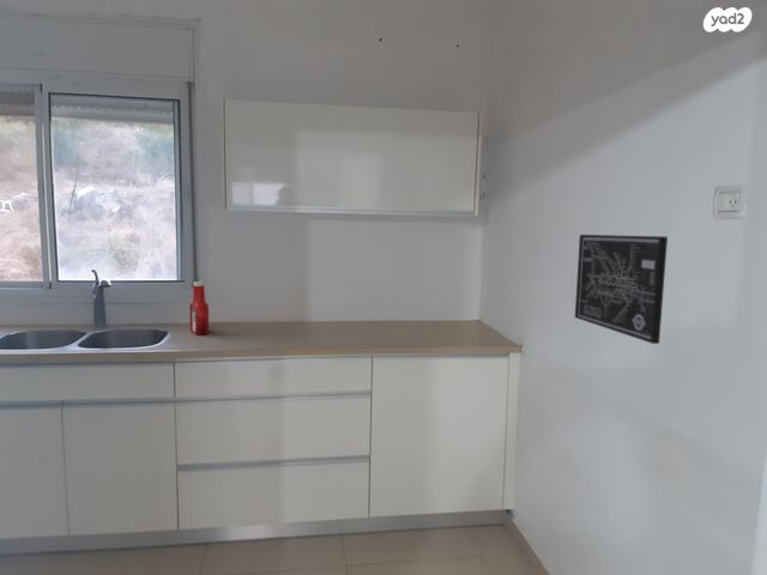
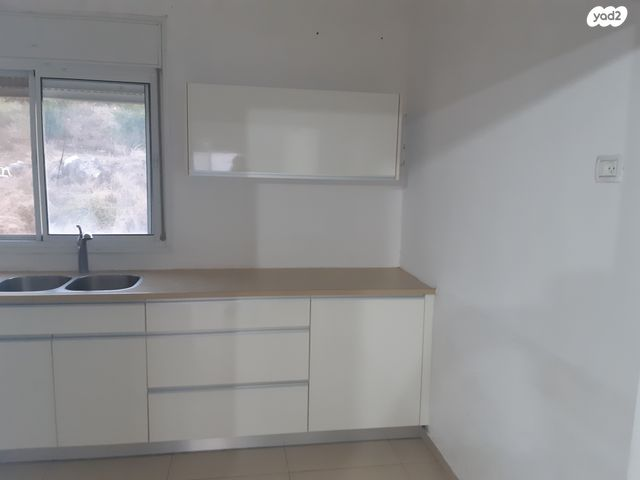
- soap bottle [189,280,210,335]
- wall art [574,234,669,345]
